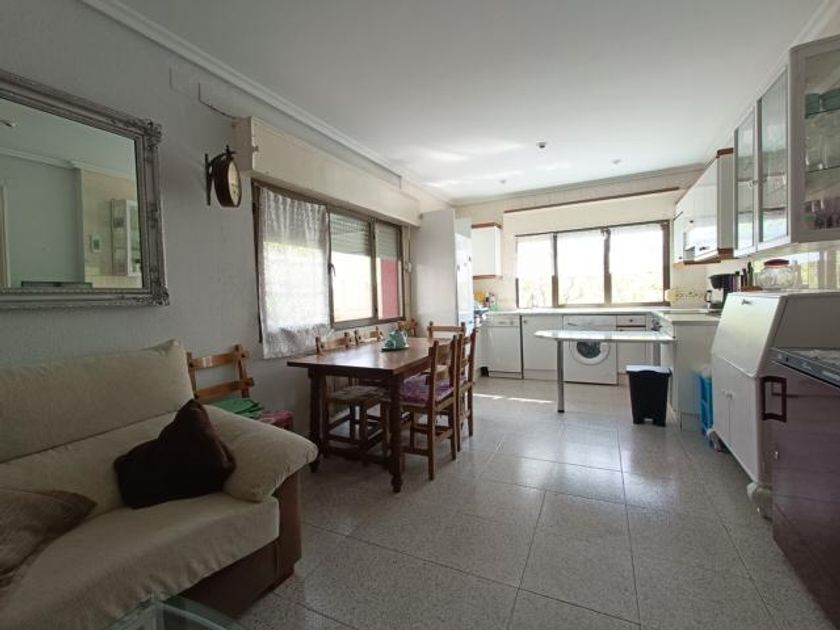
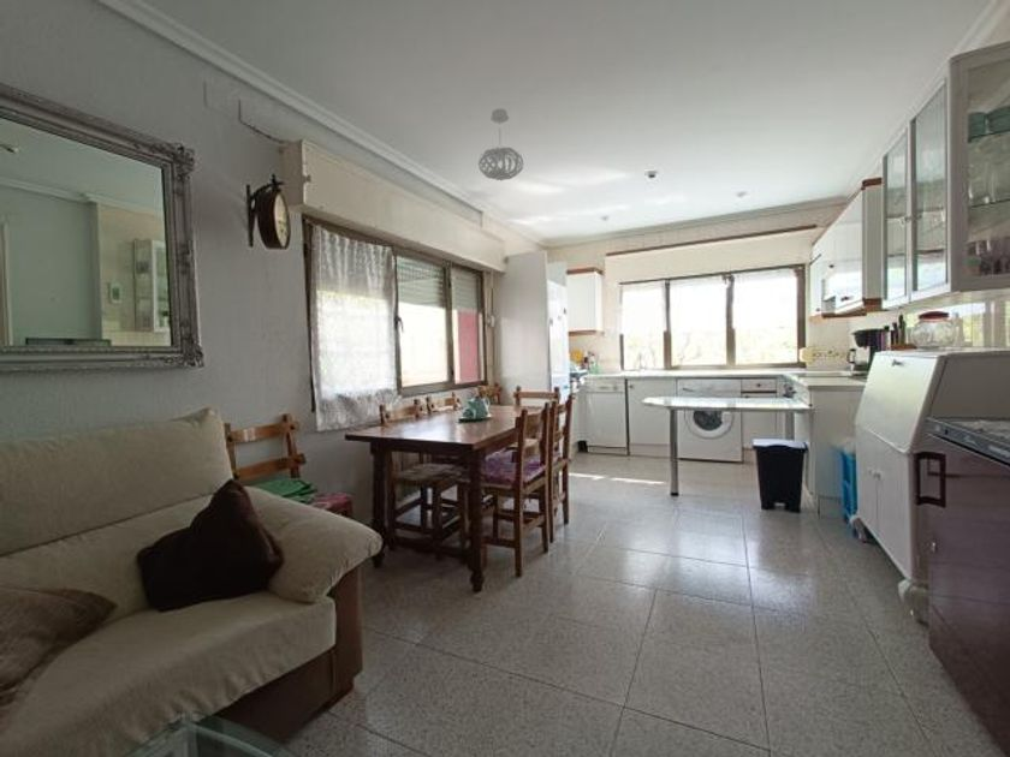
+ pendant light [477,107,524,181]
